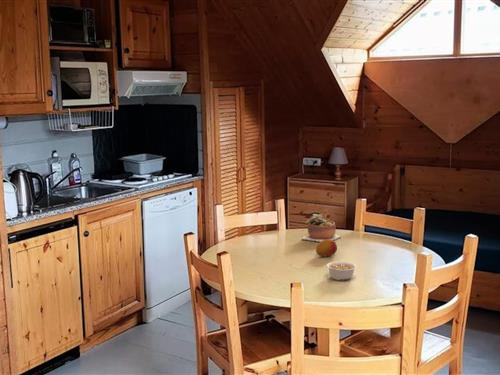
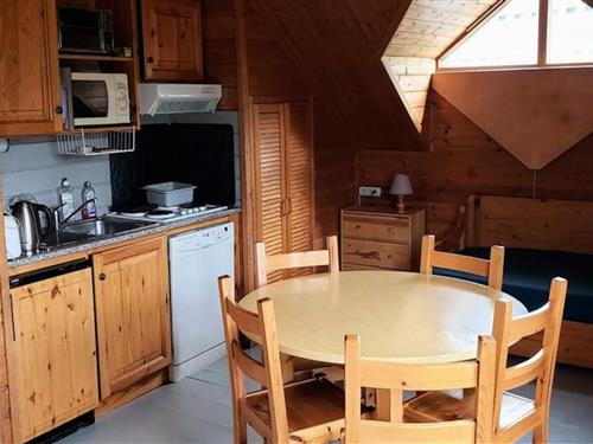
- succulent plant [300,213,342,243]
- legume [325,261,358,281]
- fruit [315,239,338,257]
